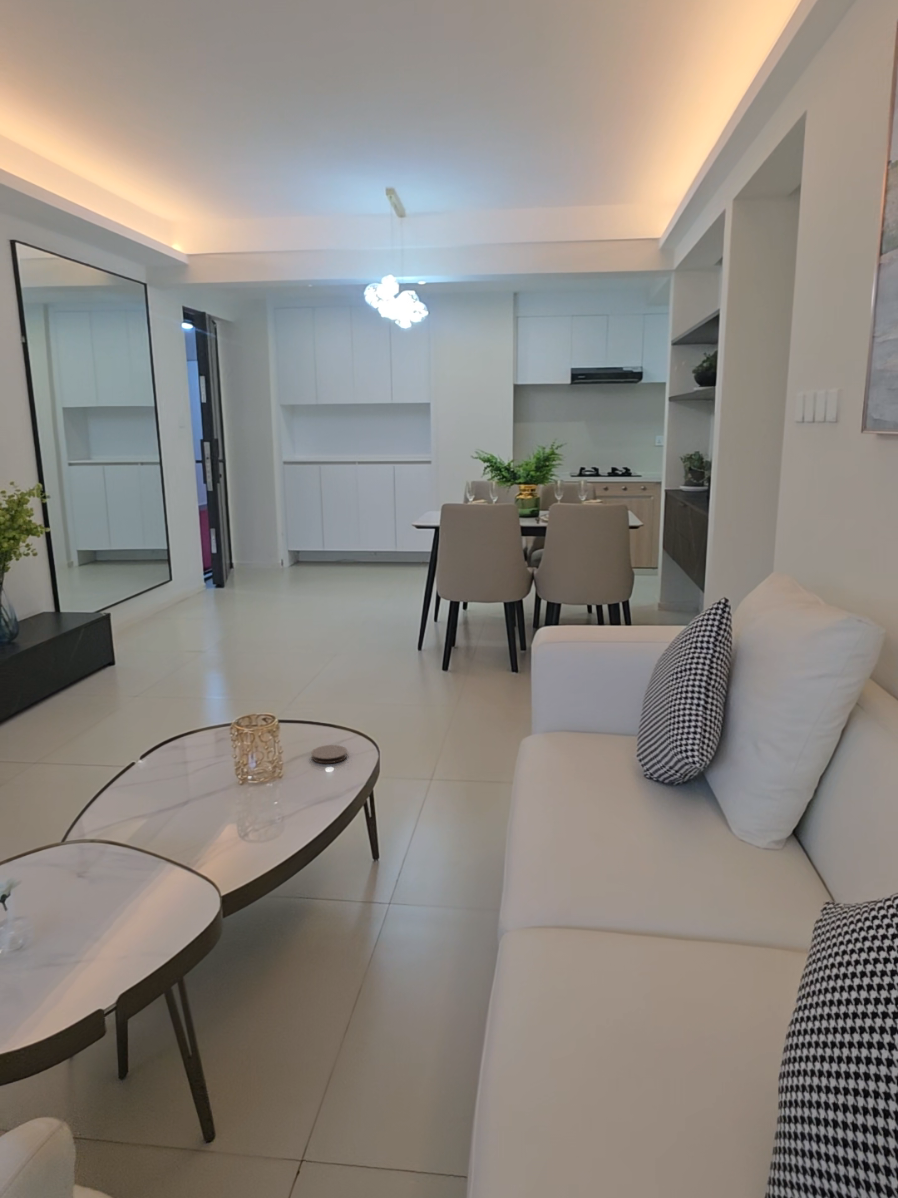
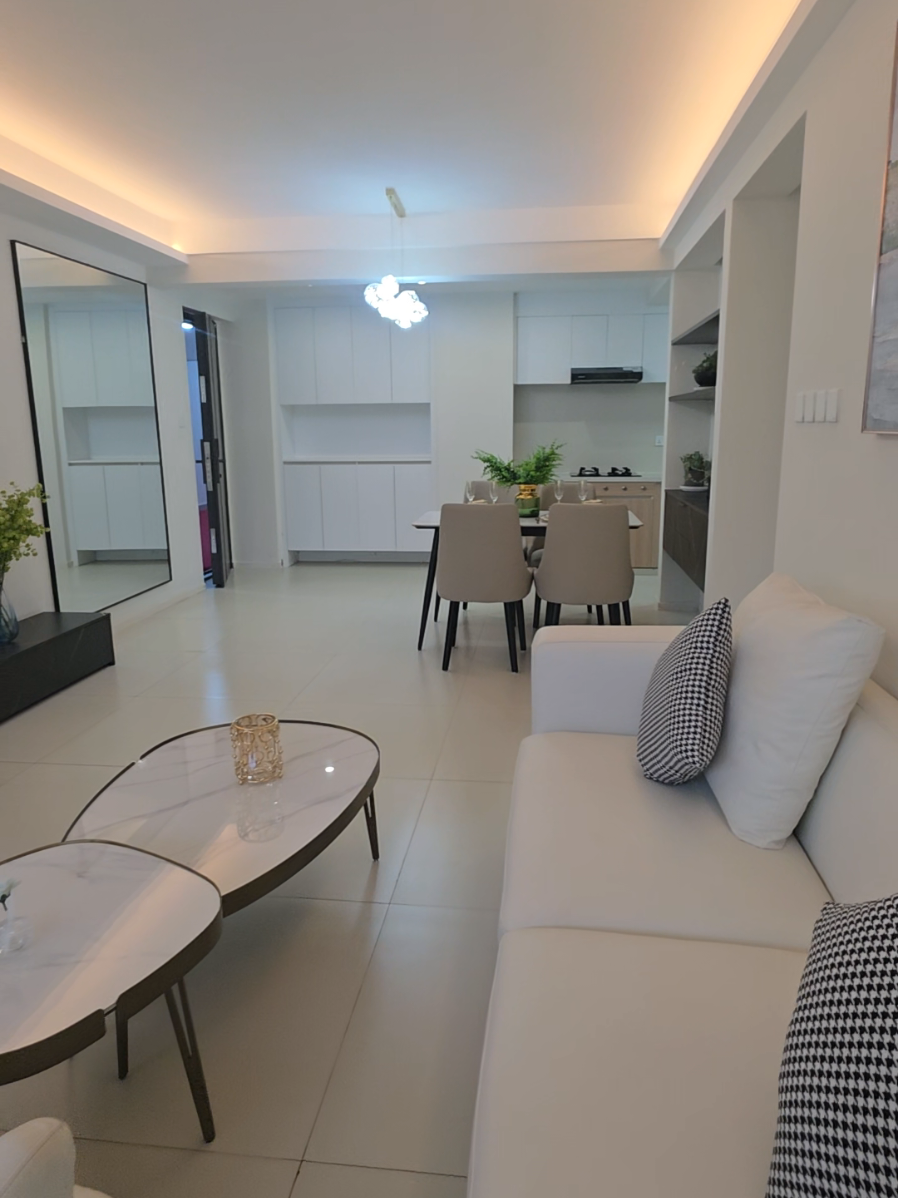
- coaster [310,744,348,764]
